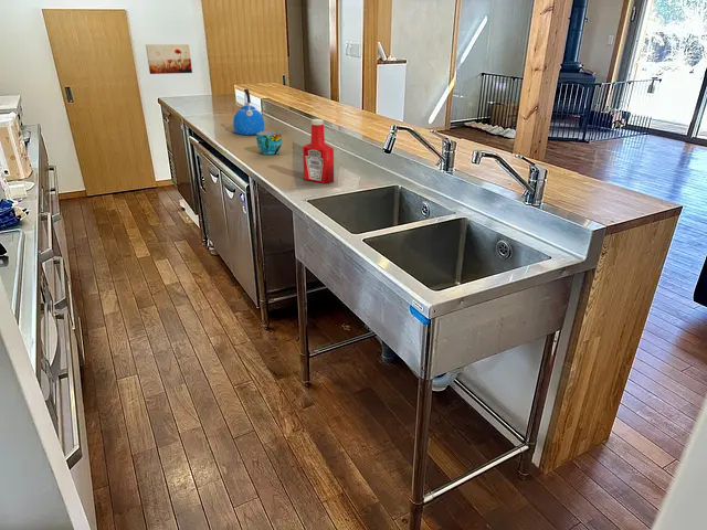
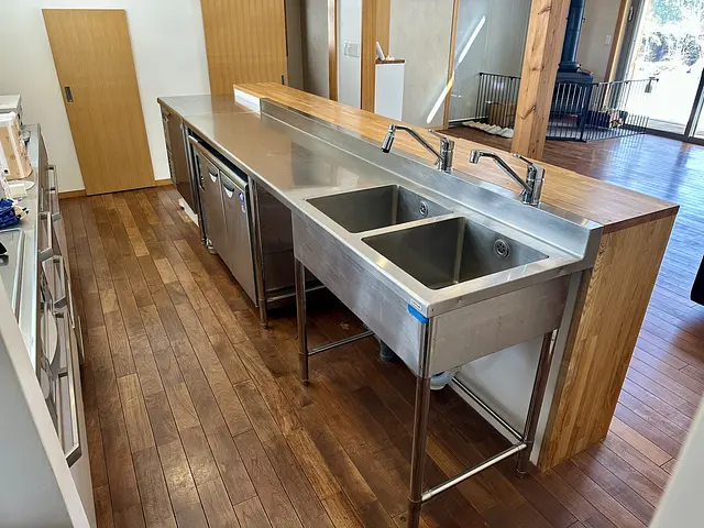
- cup [255,130,283,156]
- soap bottle [302,118,335,184]
- wall art [145,43,193,75]
- kettle [232,88,265,136]
